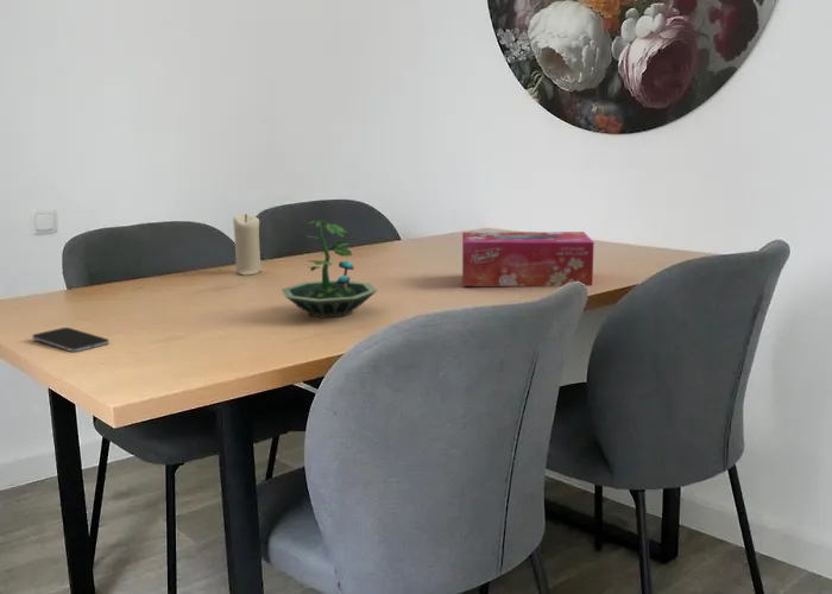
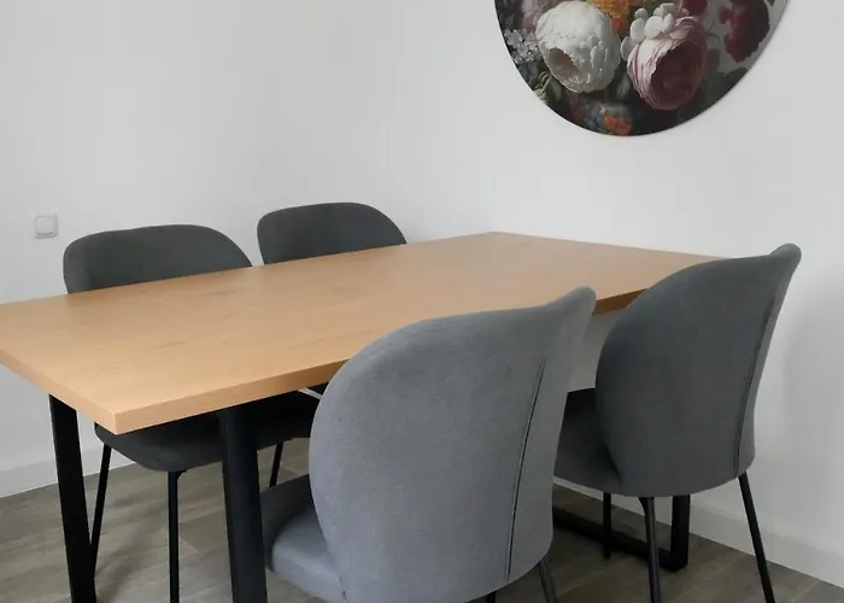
- smartphone [31,327,111,353]
- candle [232,213,263,276]
- terrarium [281,219,378,320]
- tissue box [461,230,595,287]
